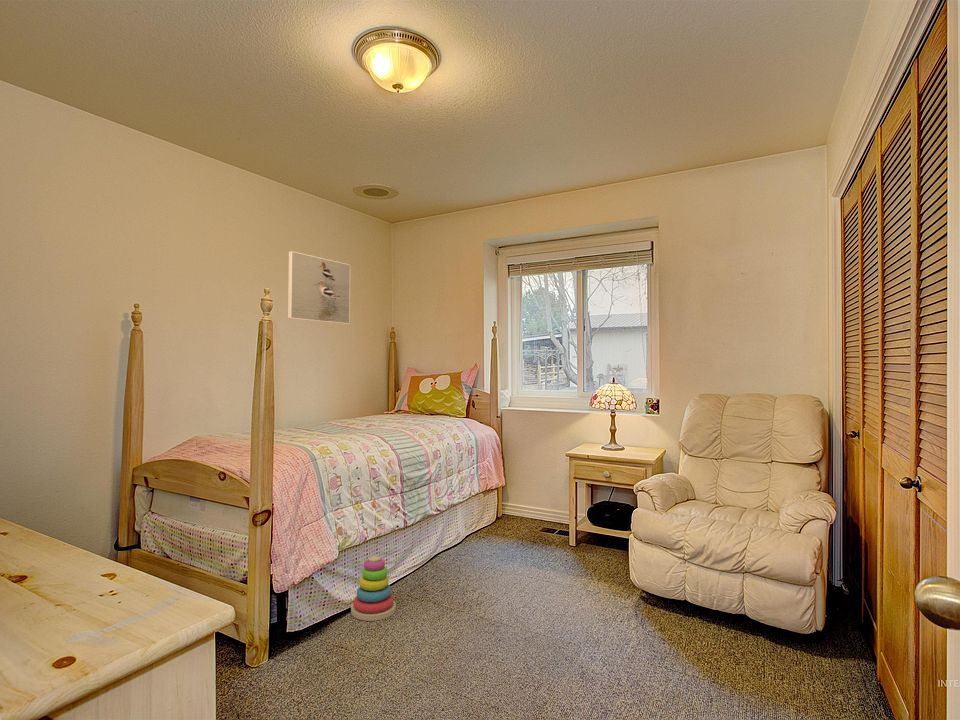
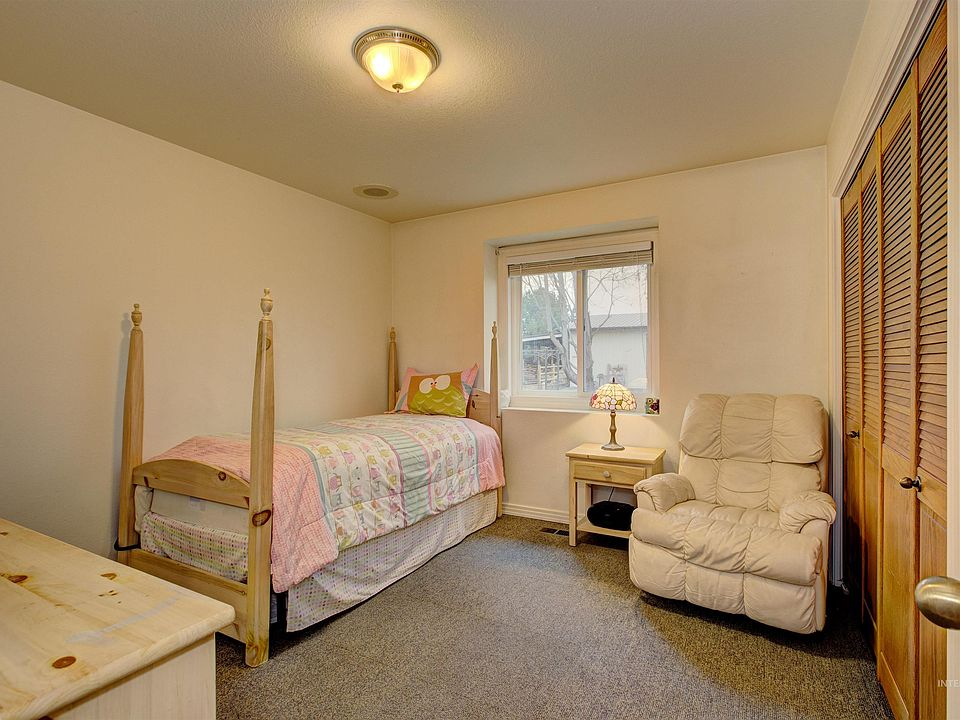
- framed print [287,250,351,325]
- stacking toy [350,555,397,622]
